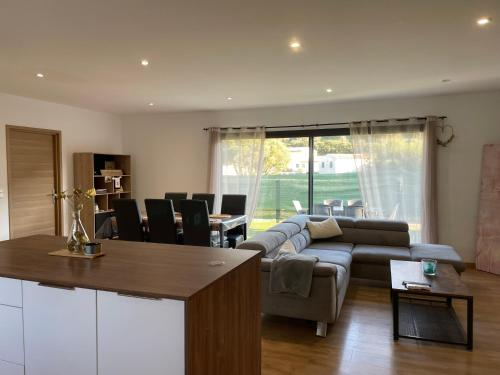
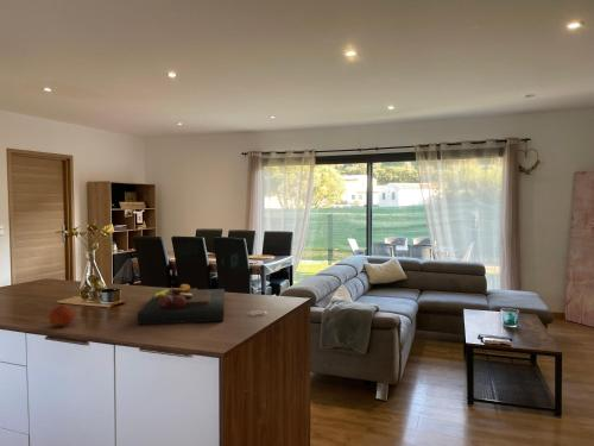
+ cutting board [137,283,226,326]
+ fruit [48,304,76,327]
